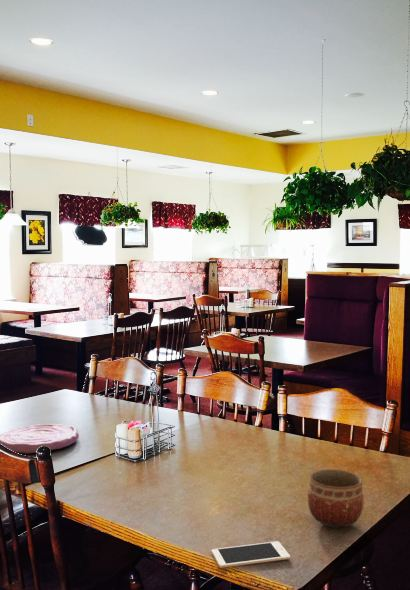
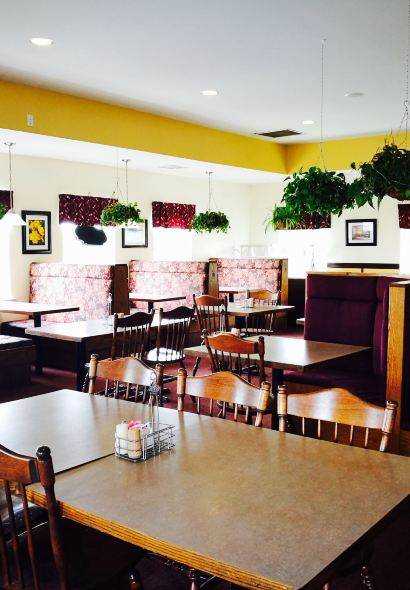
- cell phone [211,540,291,569]
- bowl [307,468,364,529]
- plate [0,423,80,454]
